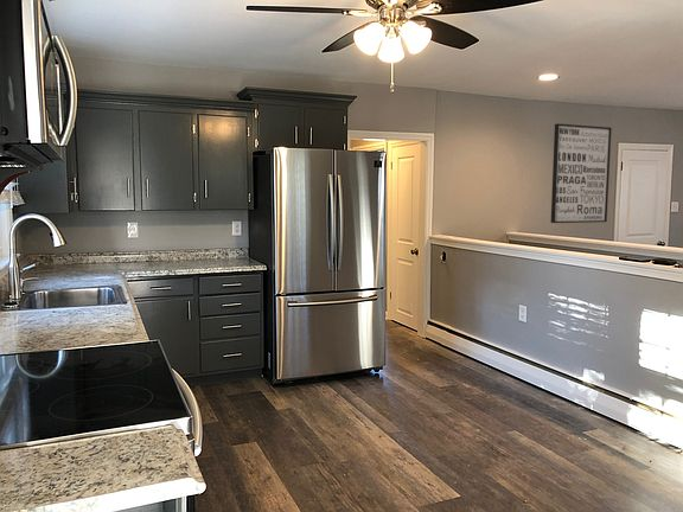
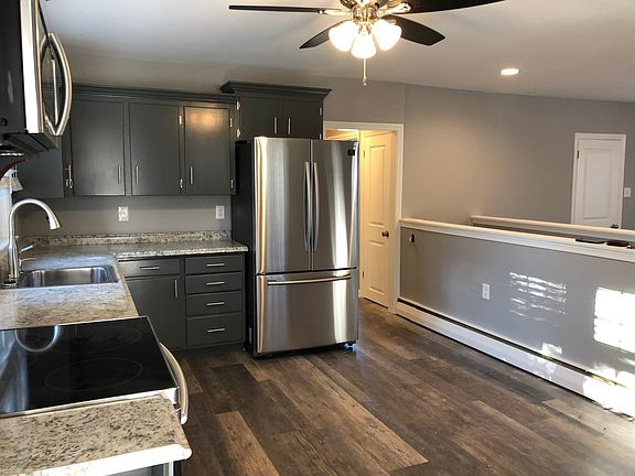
- wall art [550,122,613,224]
